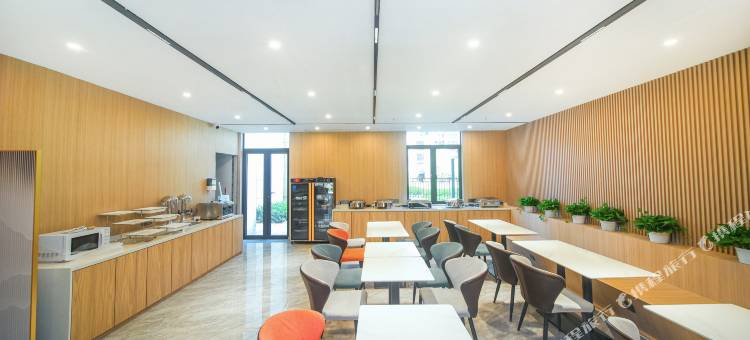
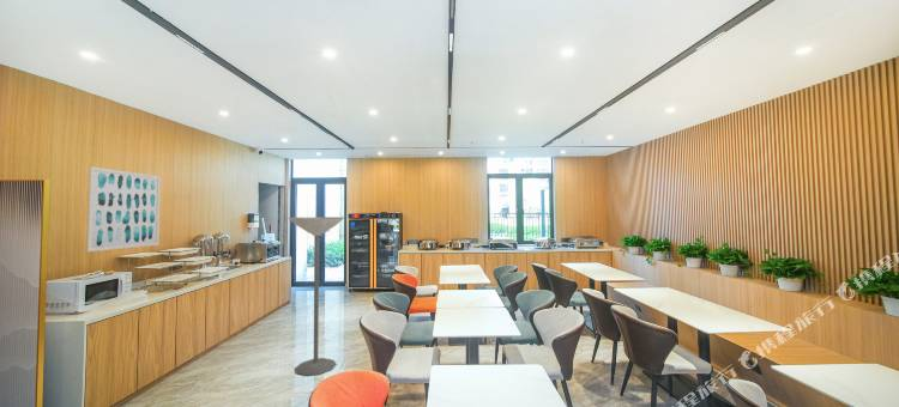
+ wall art [86,165,162,253]
+ floor lamp [288,215,345,377]
